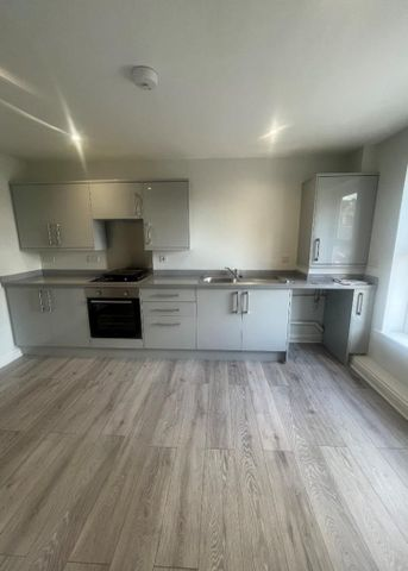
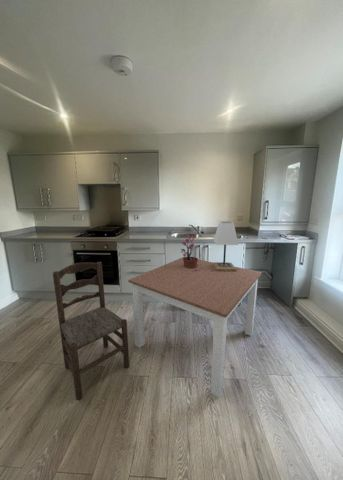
+ dining chair [52,261,130,401]
+ potted plant [180,234,199,271]
+ dining table [127,256,262,399]
+ lamp [213,221,239,271]
